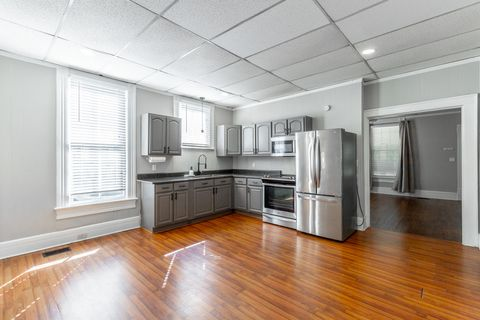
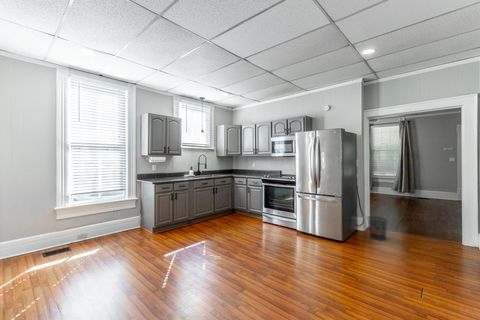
+ waste bin [366,215,389,241]
